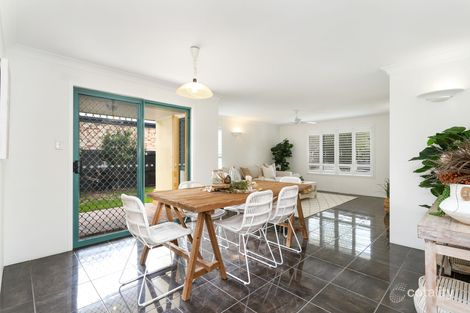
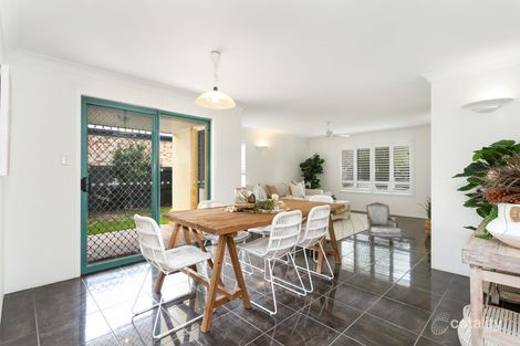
+ armchair [365,201,404,248]
